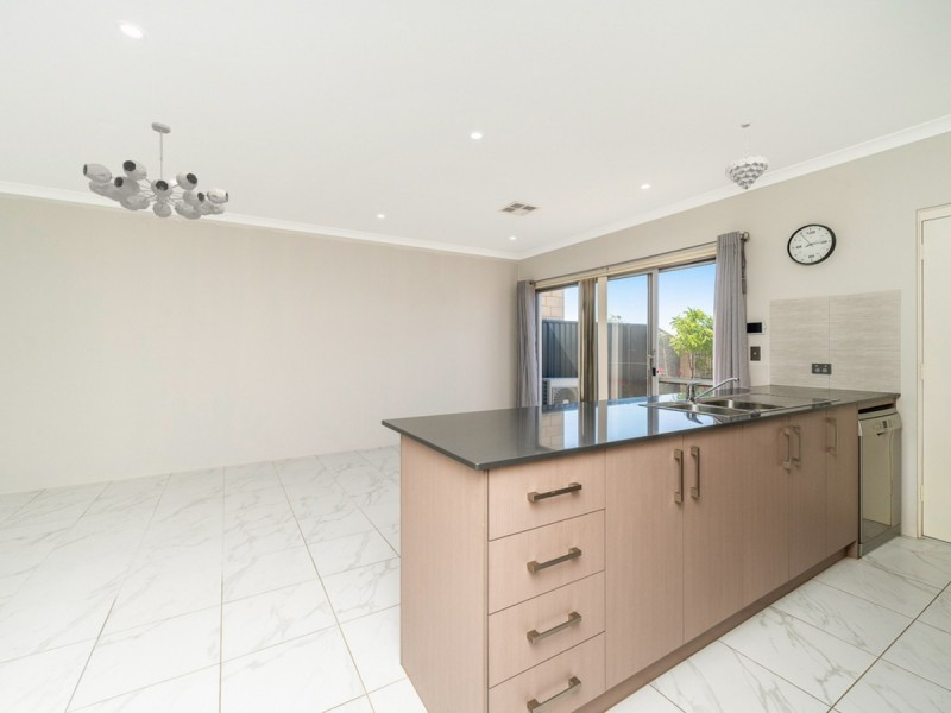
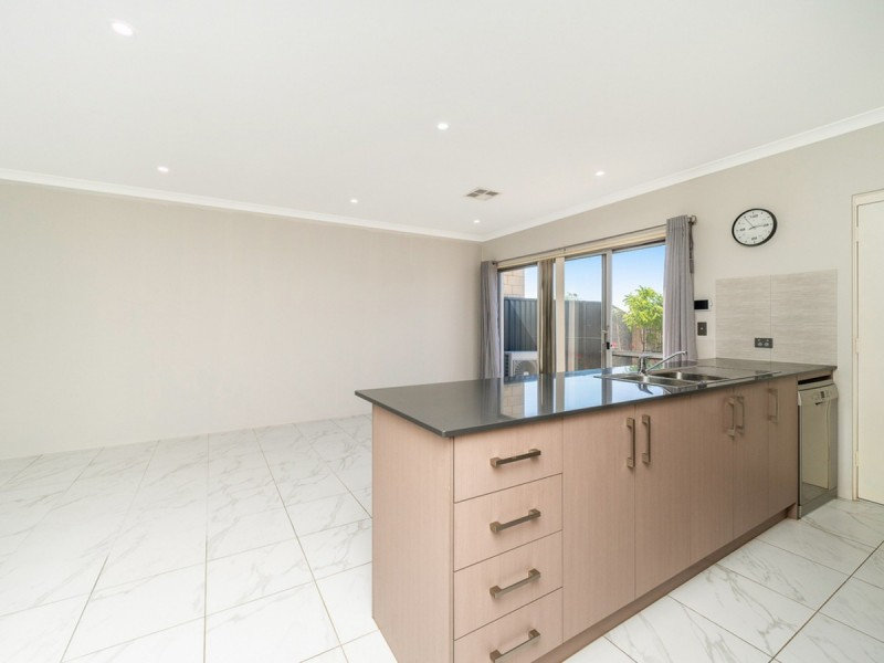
- pendant light [724,120,769,190]
- chandelier [82,121,229,221]
